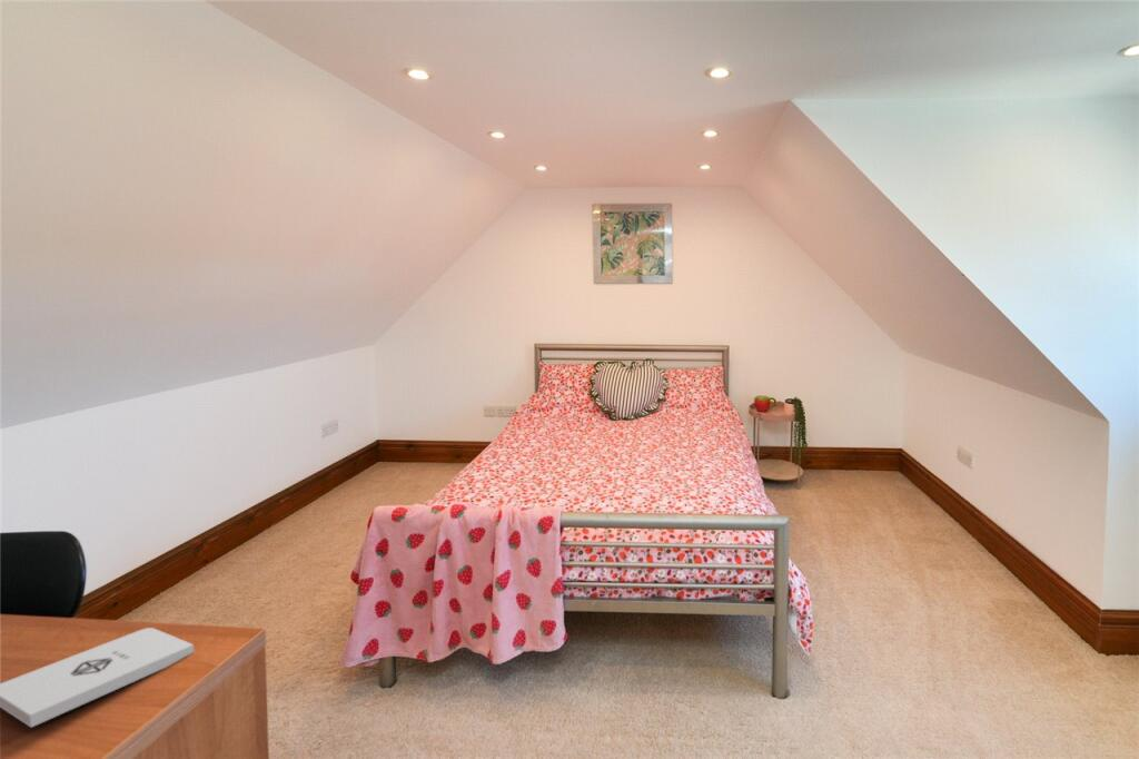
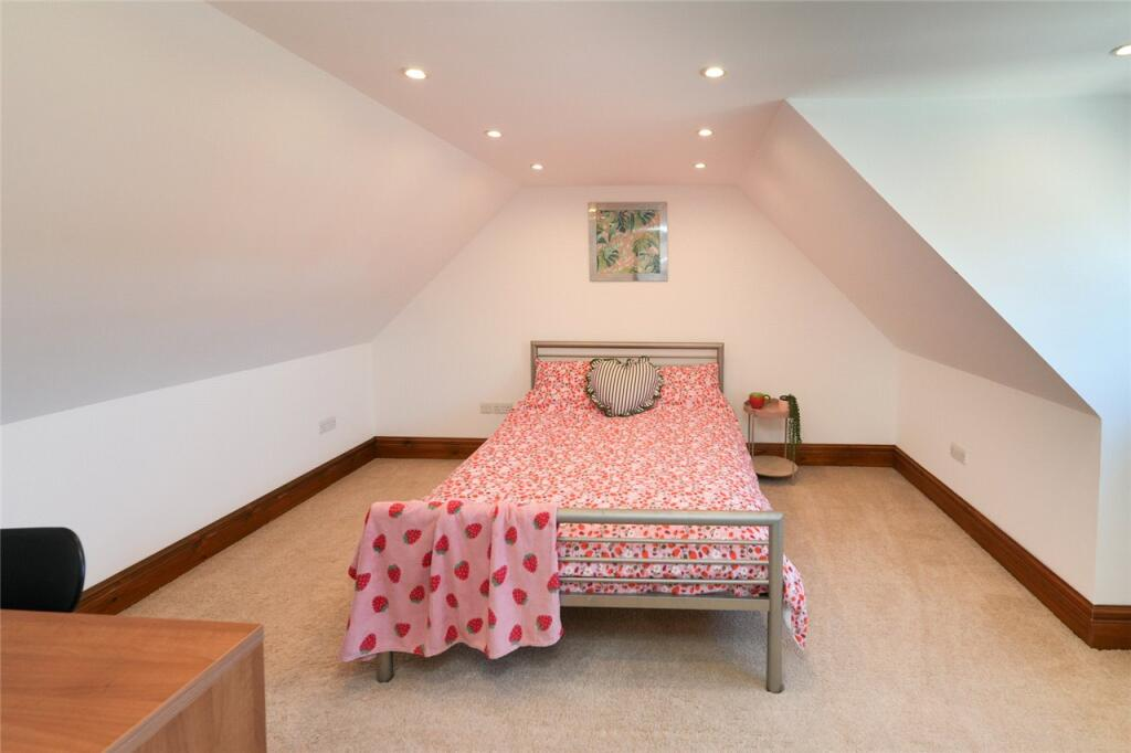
- notepad [0,627,195,728]
